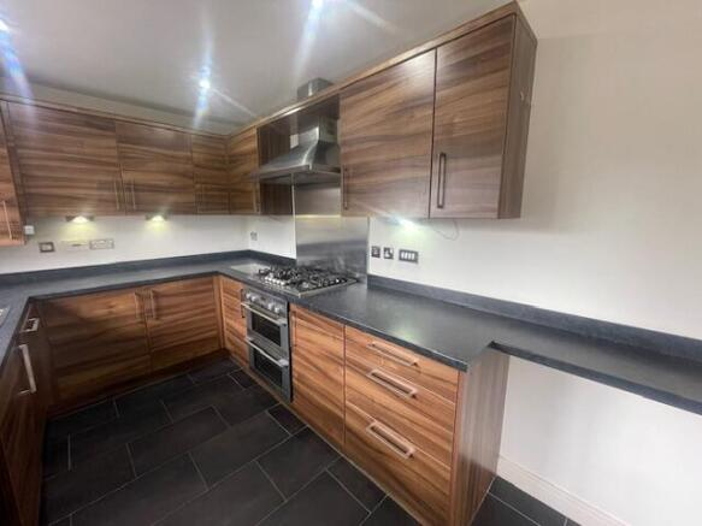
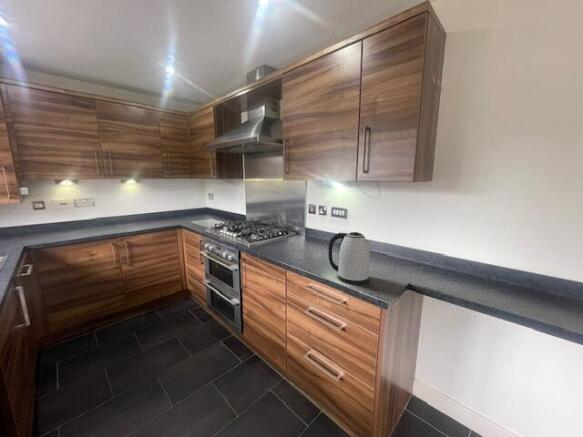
+ kettle [327,231,372,286]
